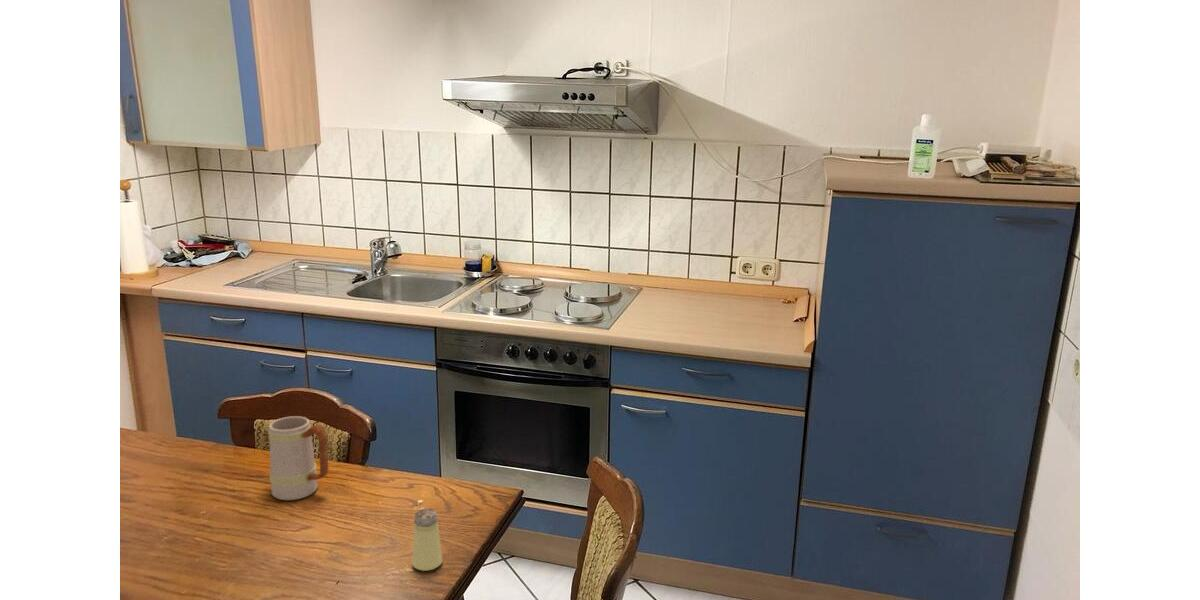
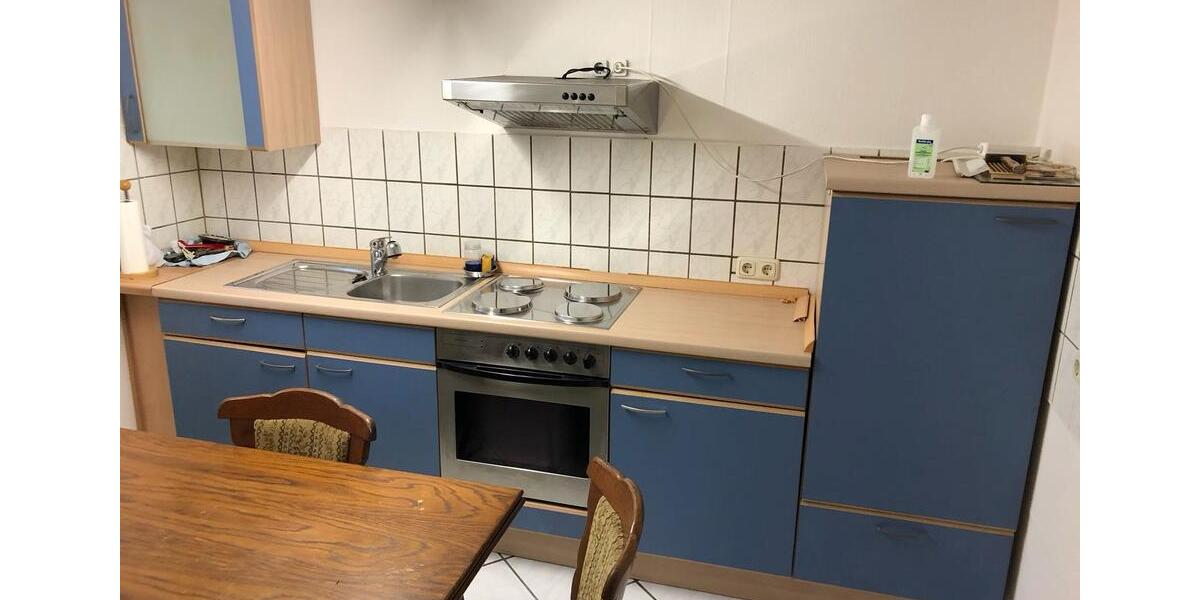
- mug [268,415,329,501]
- saltshaker [411,507,443,572]
